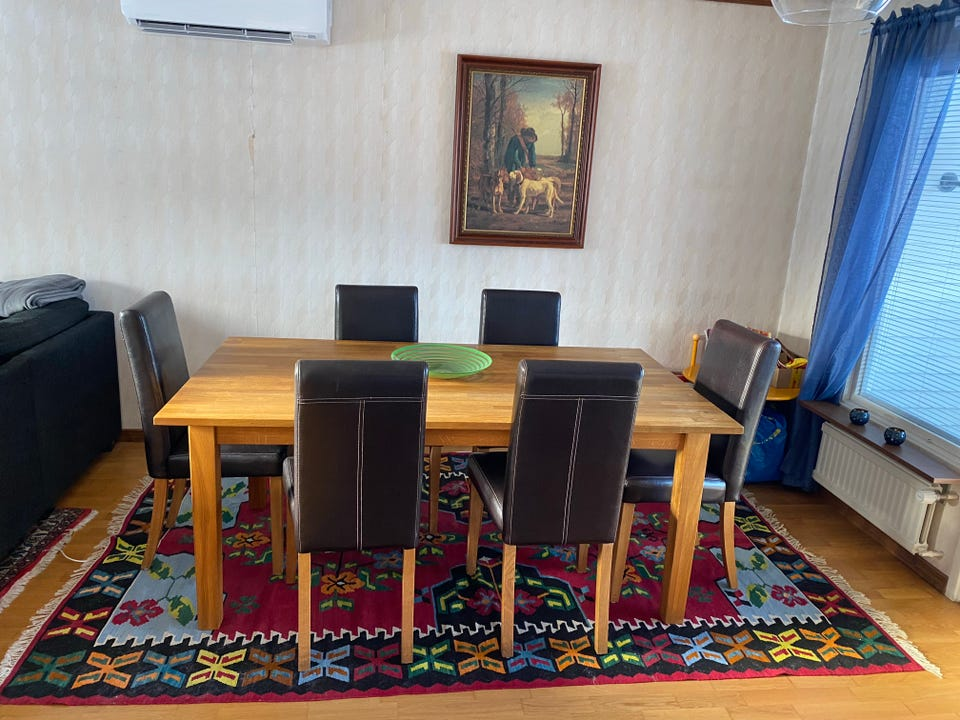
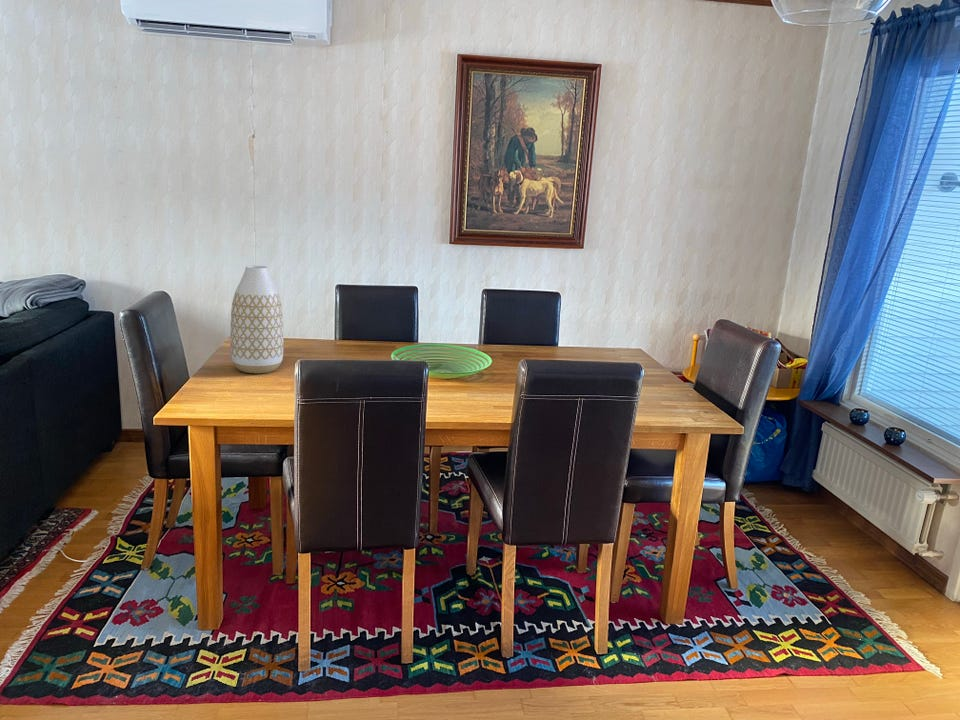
+ vase [229,265,284,374]
